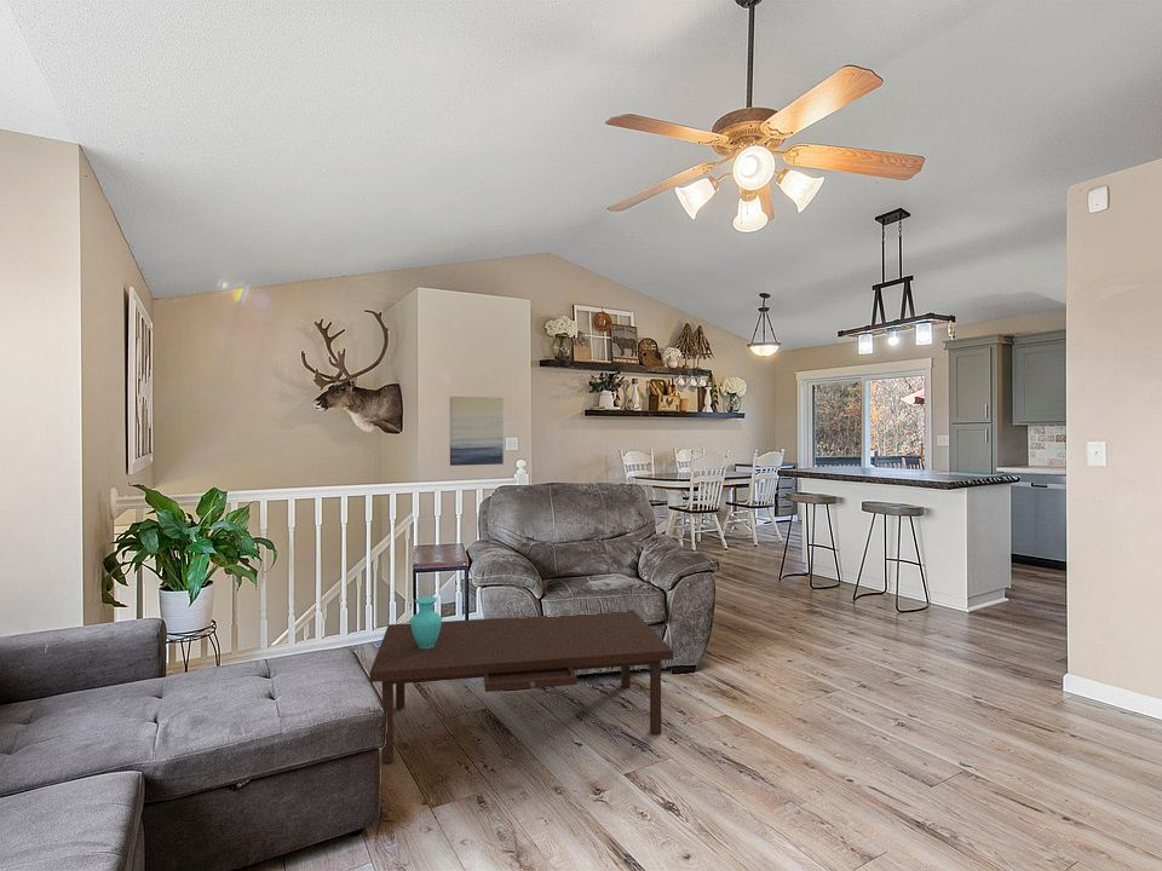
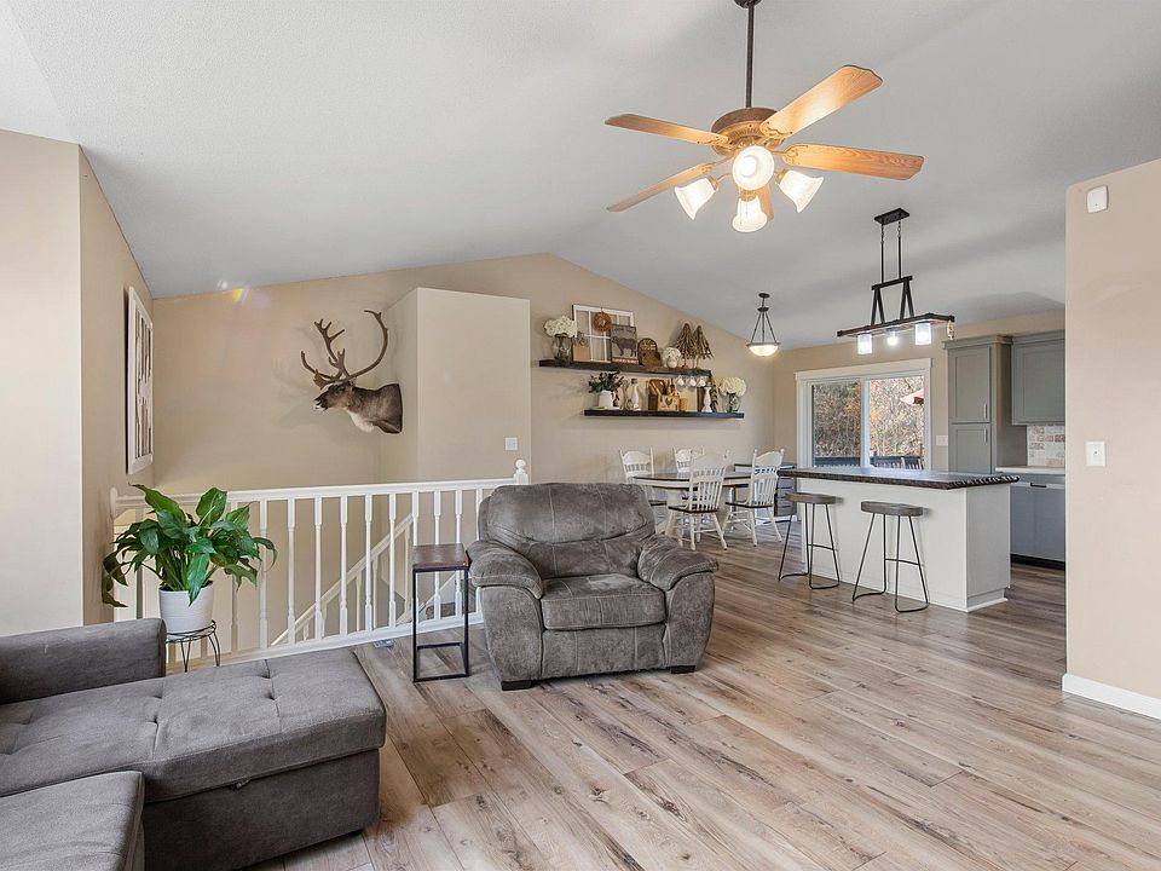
- coffee table [368,595,674,765]
- wall art [449,396,505,467]
